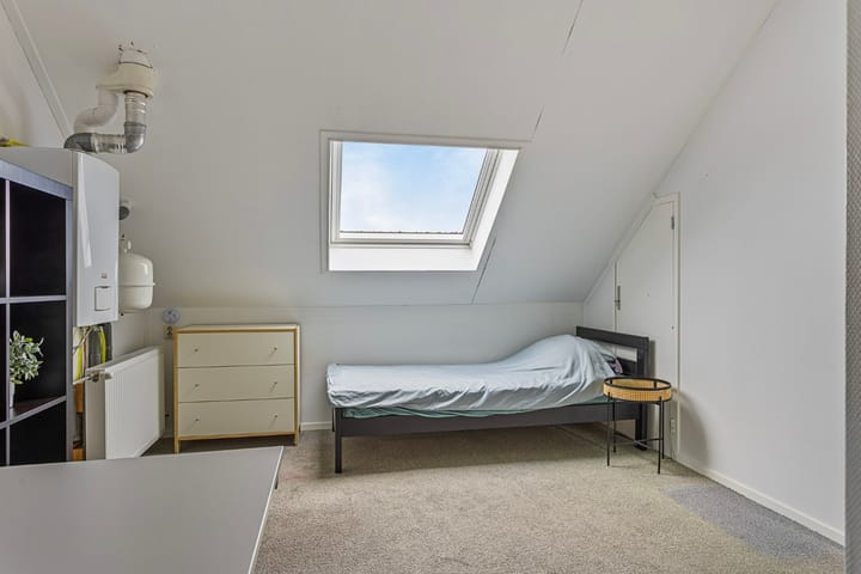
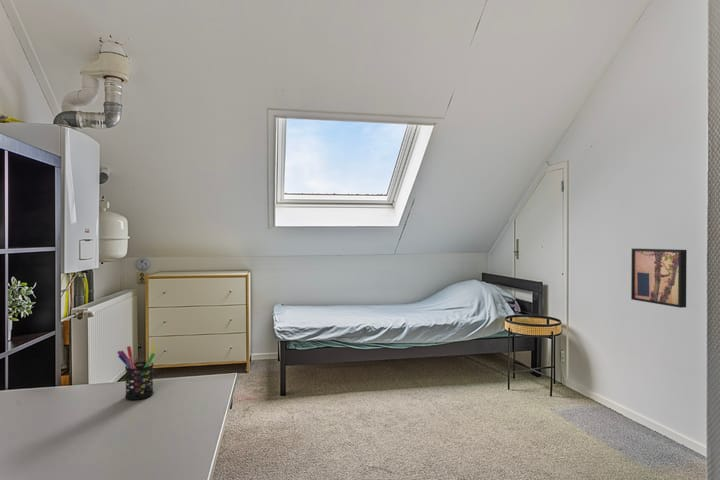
+ pen holder [116,344,157,401]
+ wall art [630,248,688,309]
